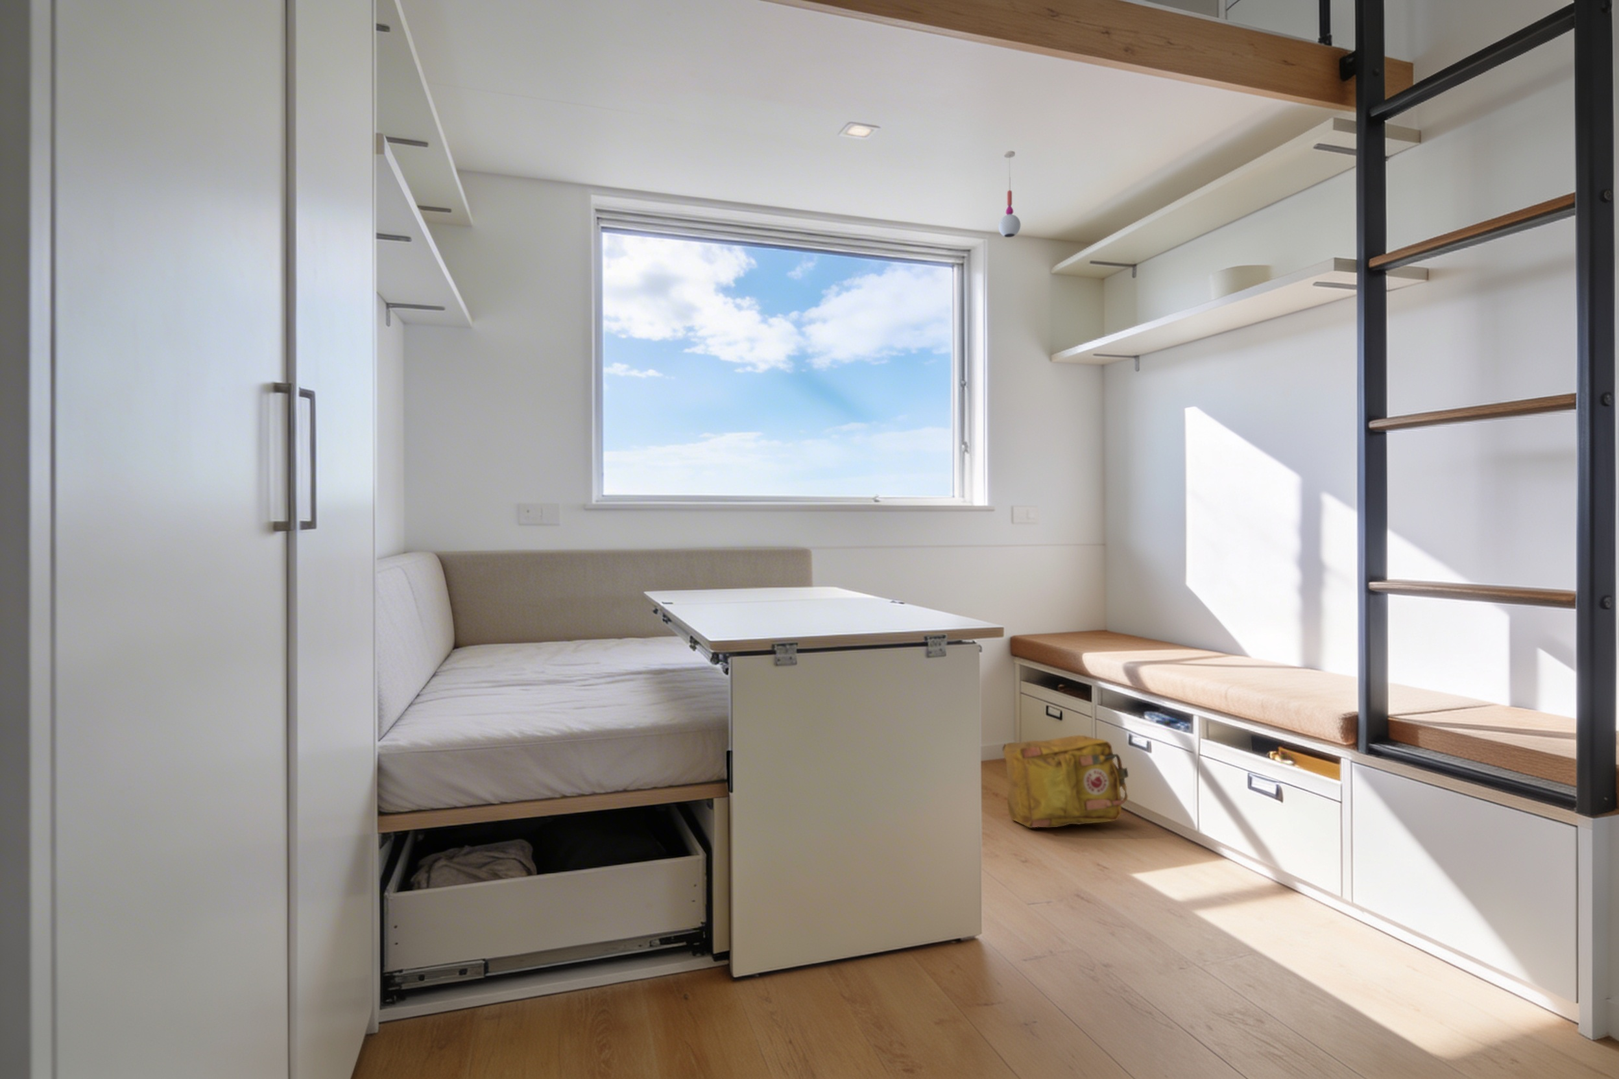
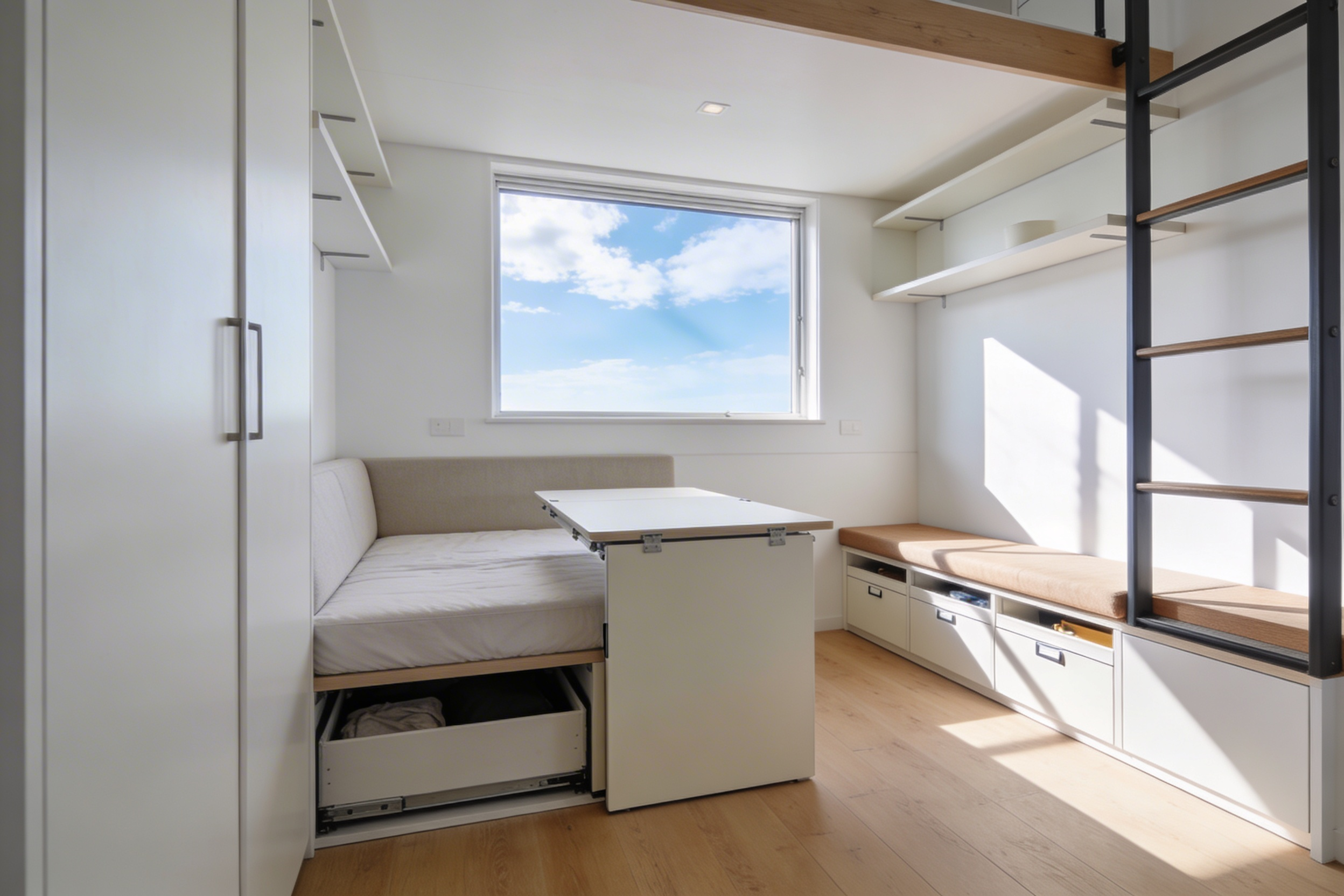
- pendant light [999,151,1022,238]
- backpack [1002,735,1129,829]
